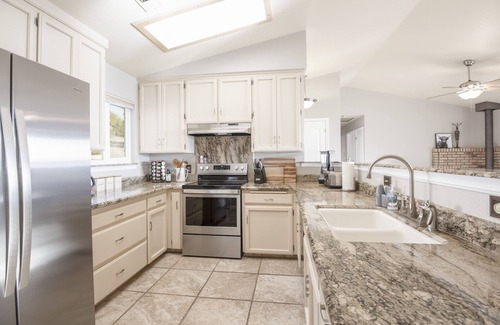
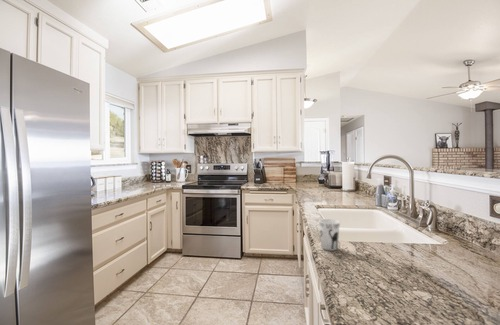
+ cup [318,218,341,252]
